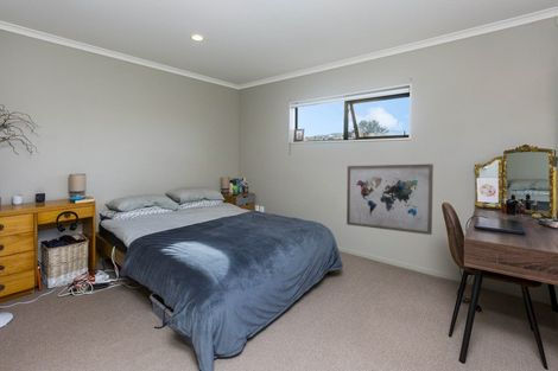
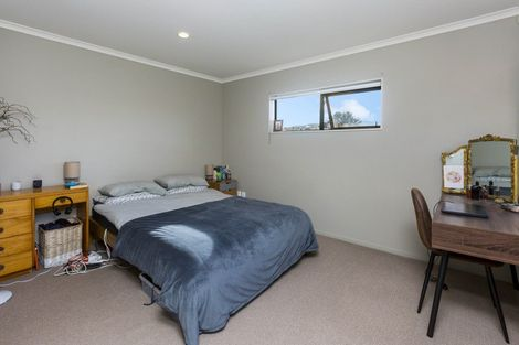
- wall art [345,162,435,236]
